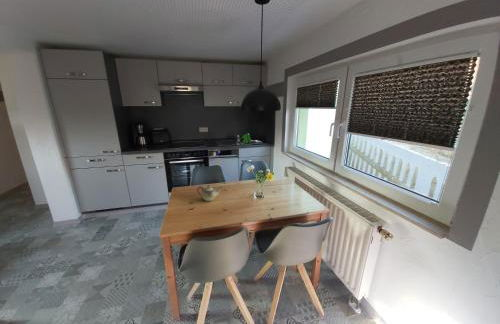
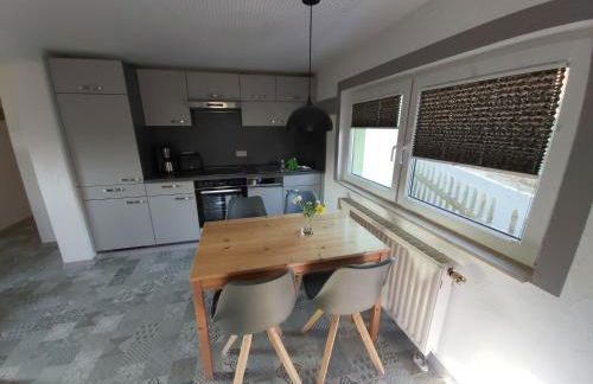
- teapot [196,184,223,202]
